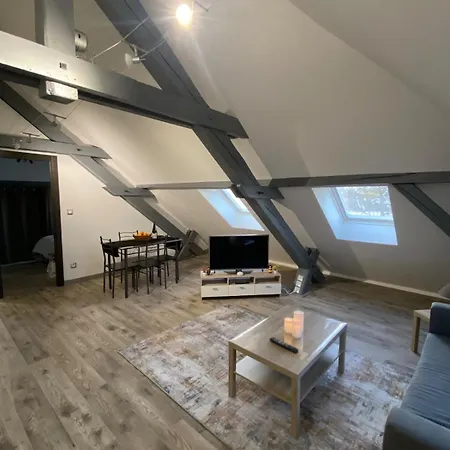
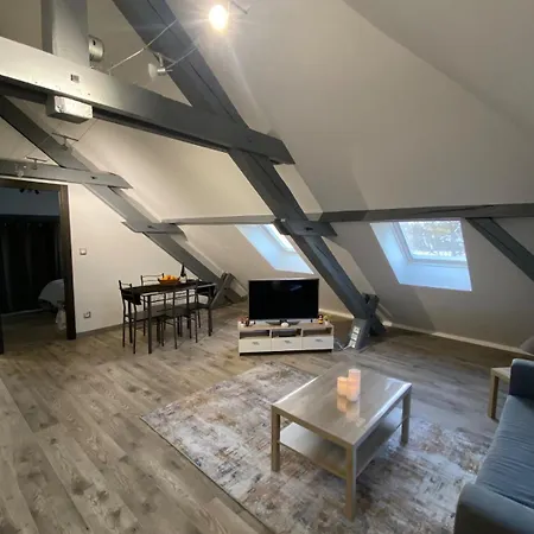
- remote control [269,336,300,354]
